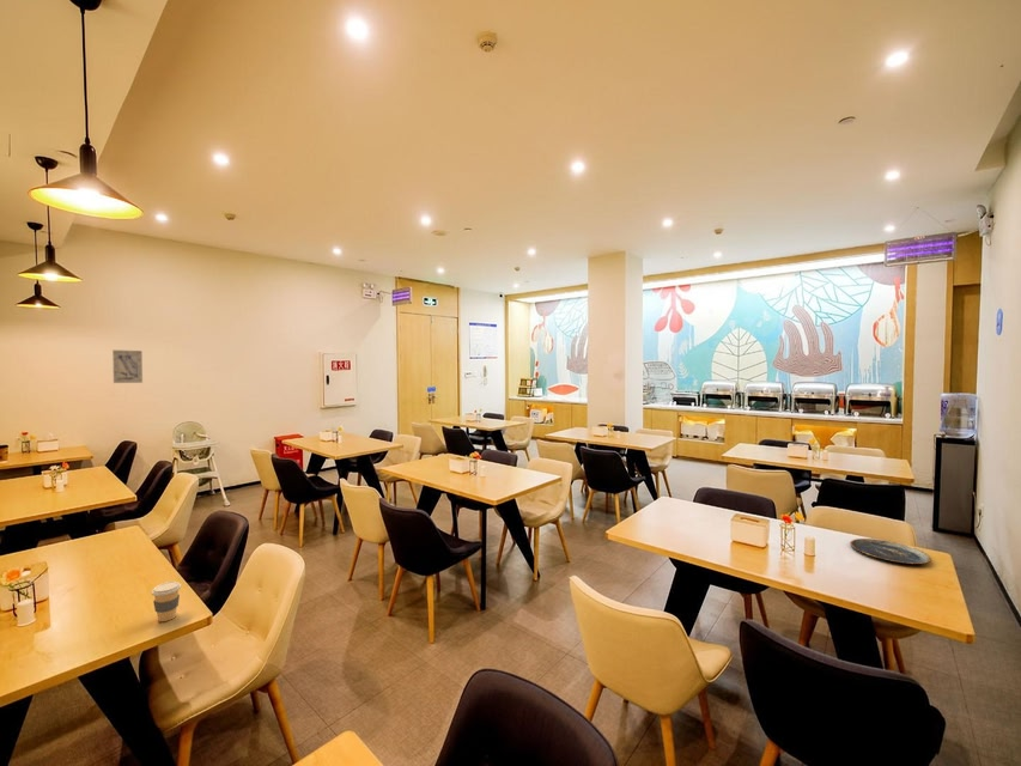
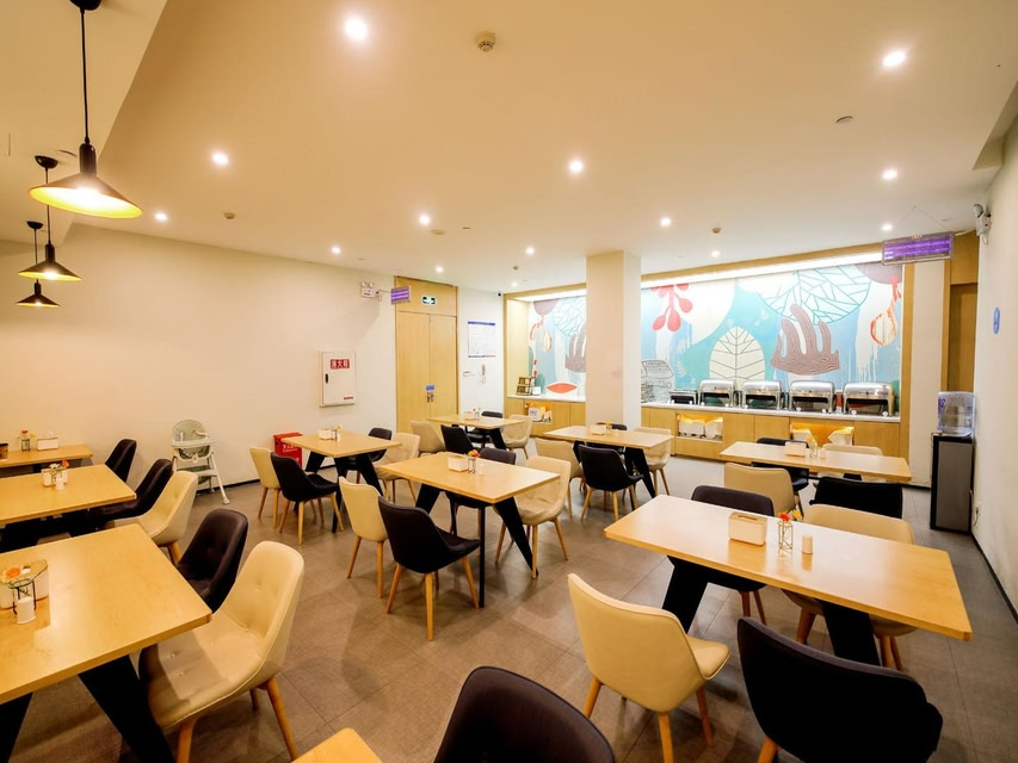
- plate [849,537,932,565]
- coffee cup [150,580,182,622]
- wall art [111,348,144,384]
